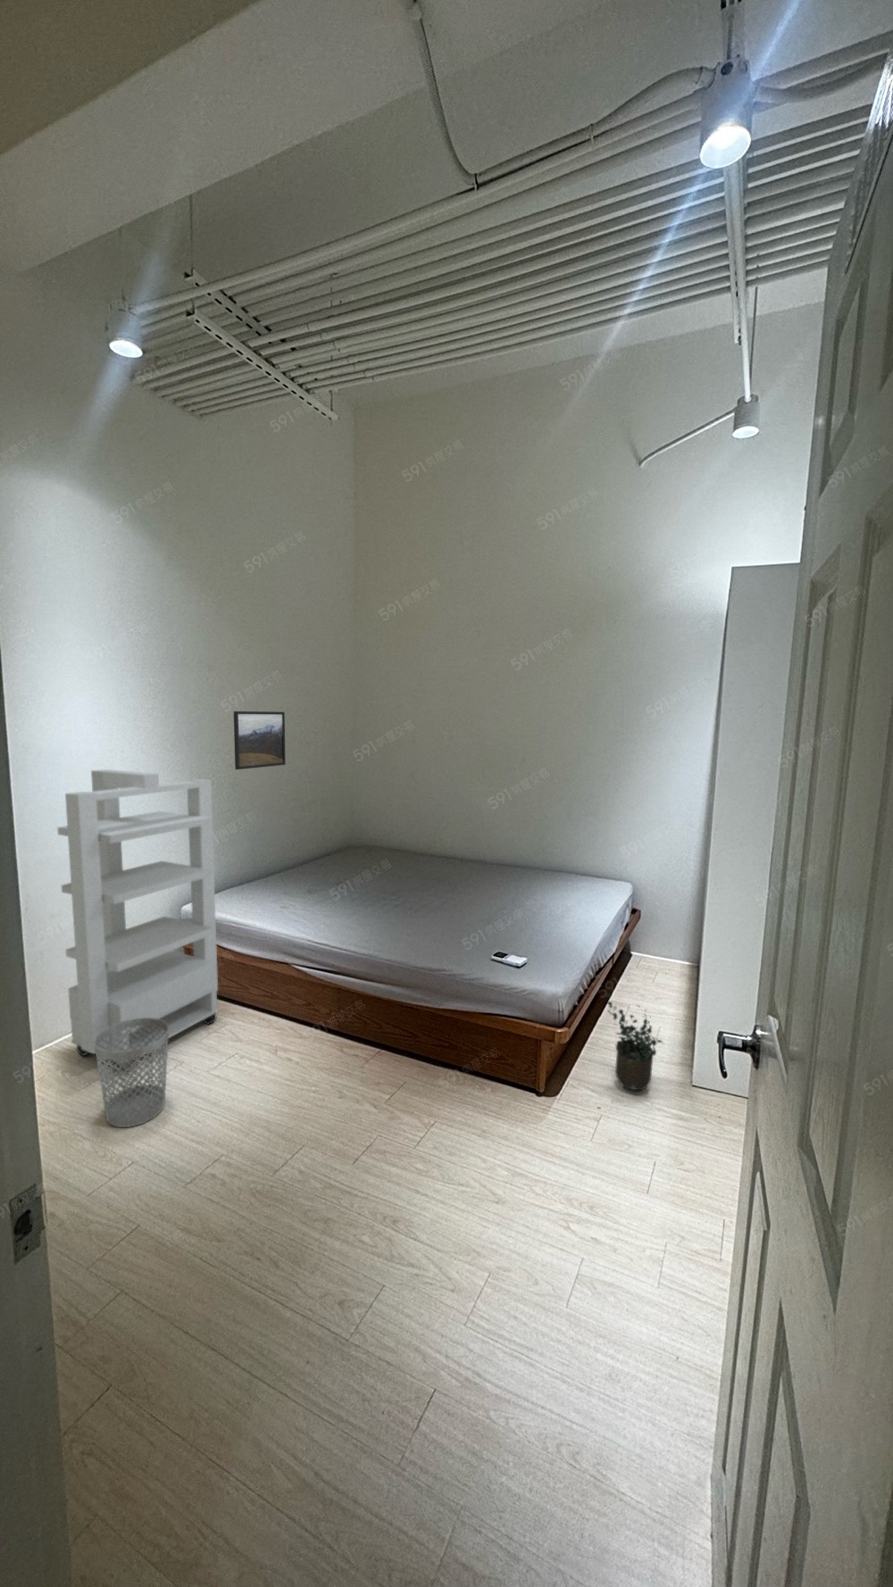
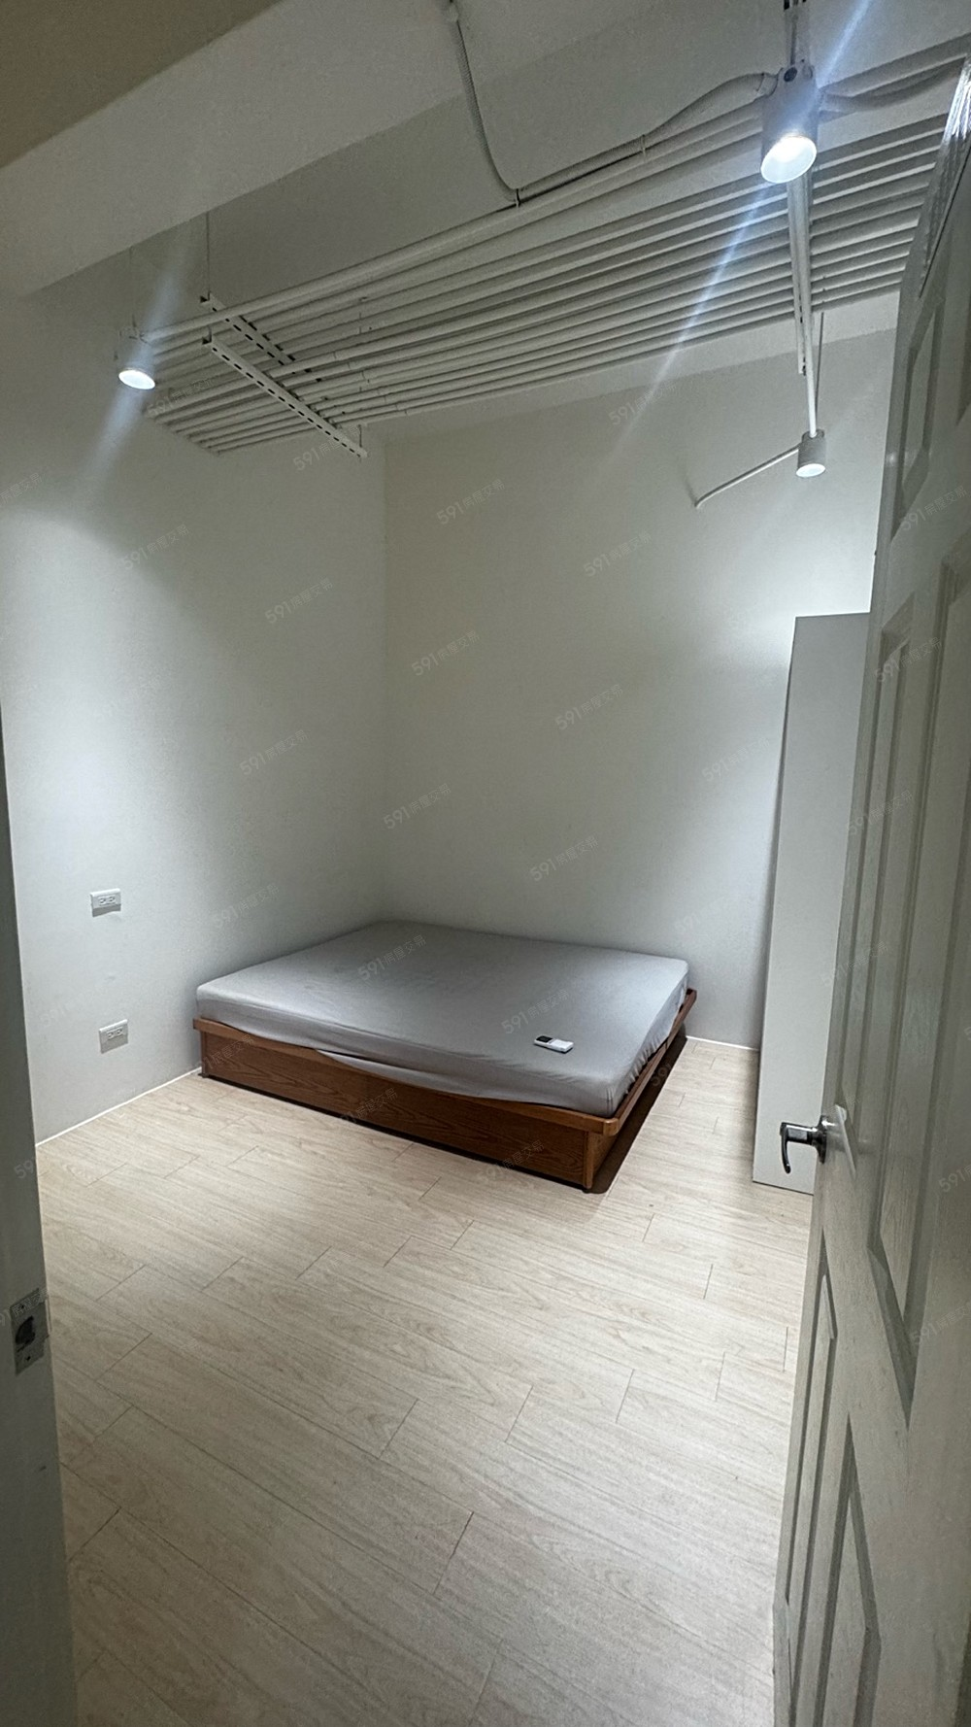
- storage cabinet [57,768,219,1071]
- potted plant [605,993,664,1092]
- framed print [233,711,287,771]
- wastebasket [94,1018,169,1128]
